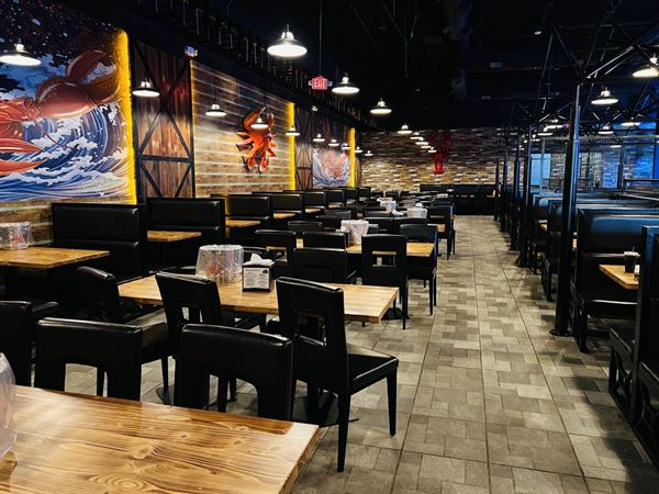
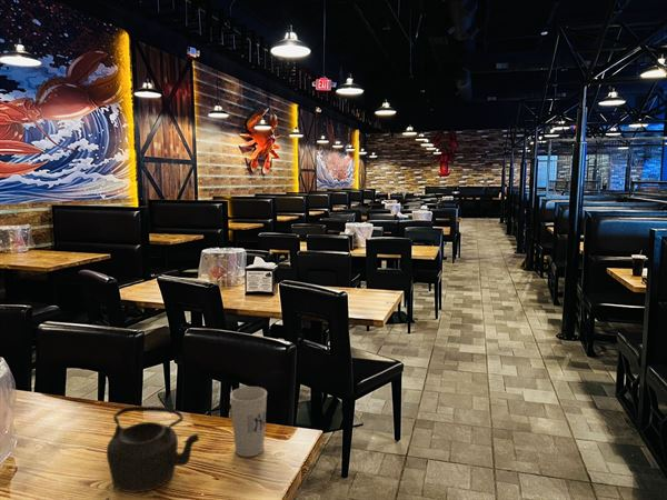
+ teapot [106,406,200,493]
+ cup [229,386,268,458]
